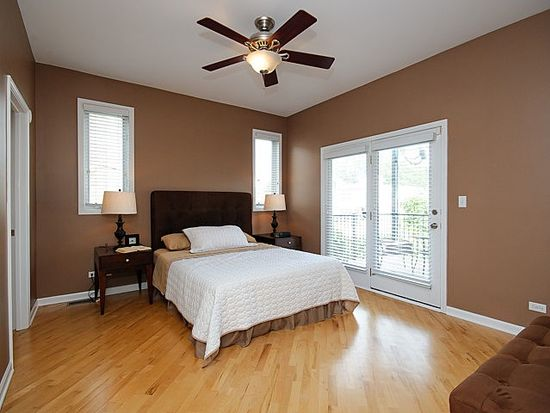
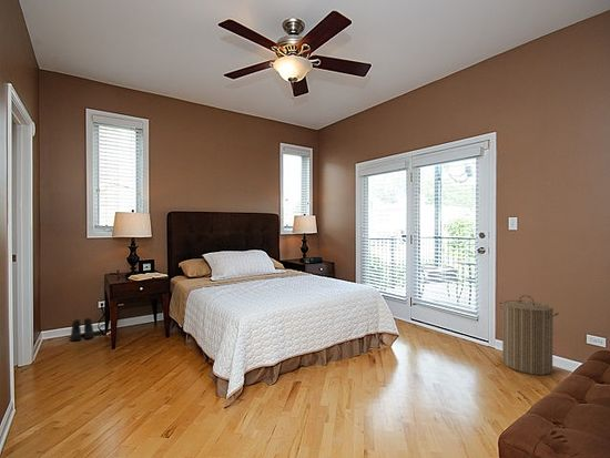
+ boots [70,317,95,342]
+ laundry hamper [498,294,560,376]
